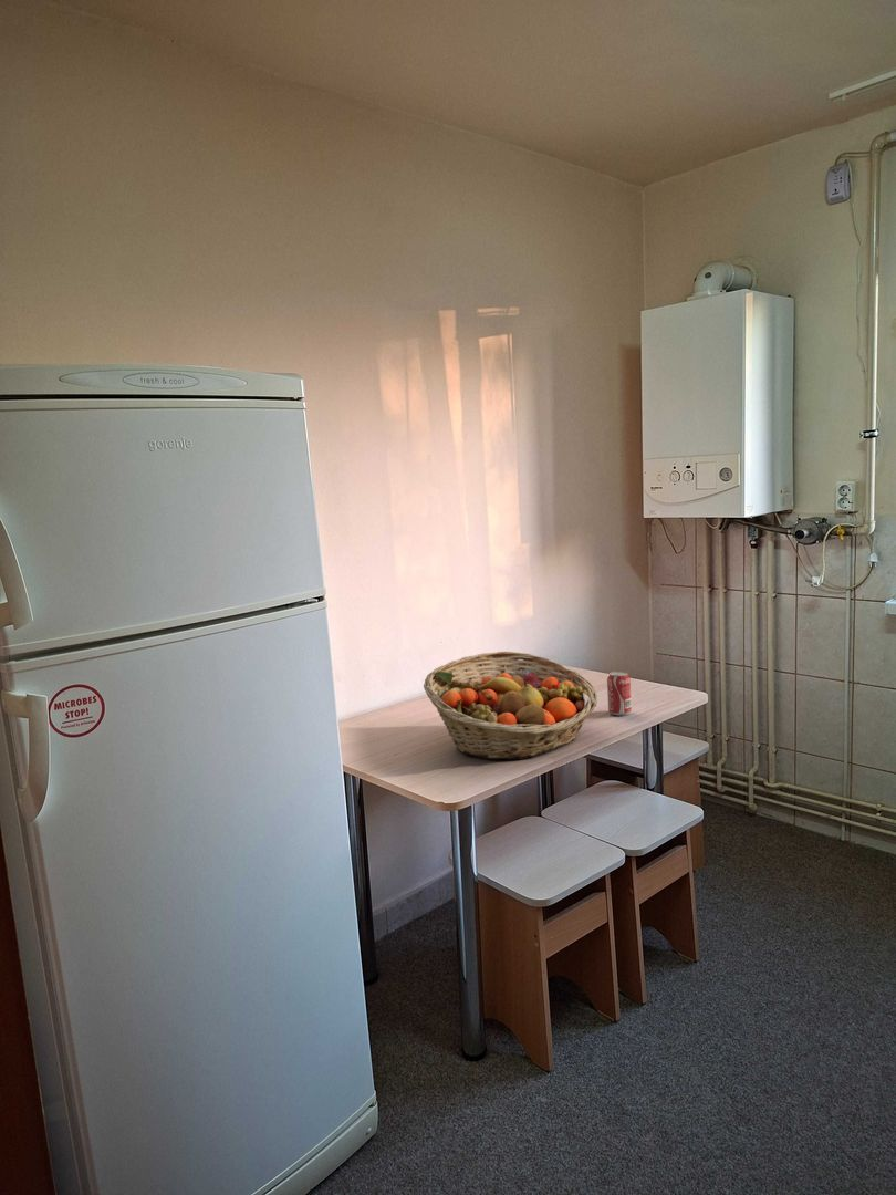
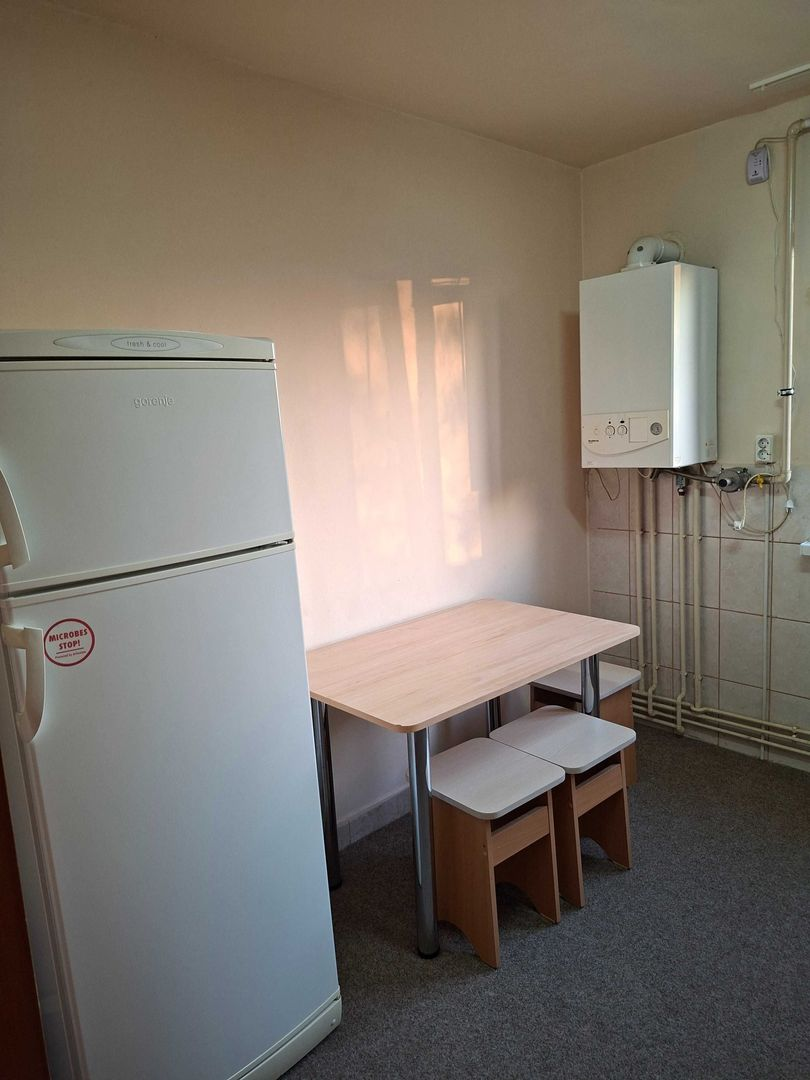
- beverage can [606,671,633,717]
- fruit basket [423,651,598,761]
